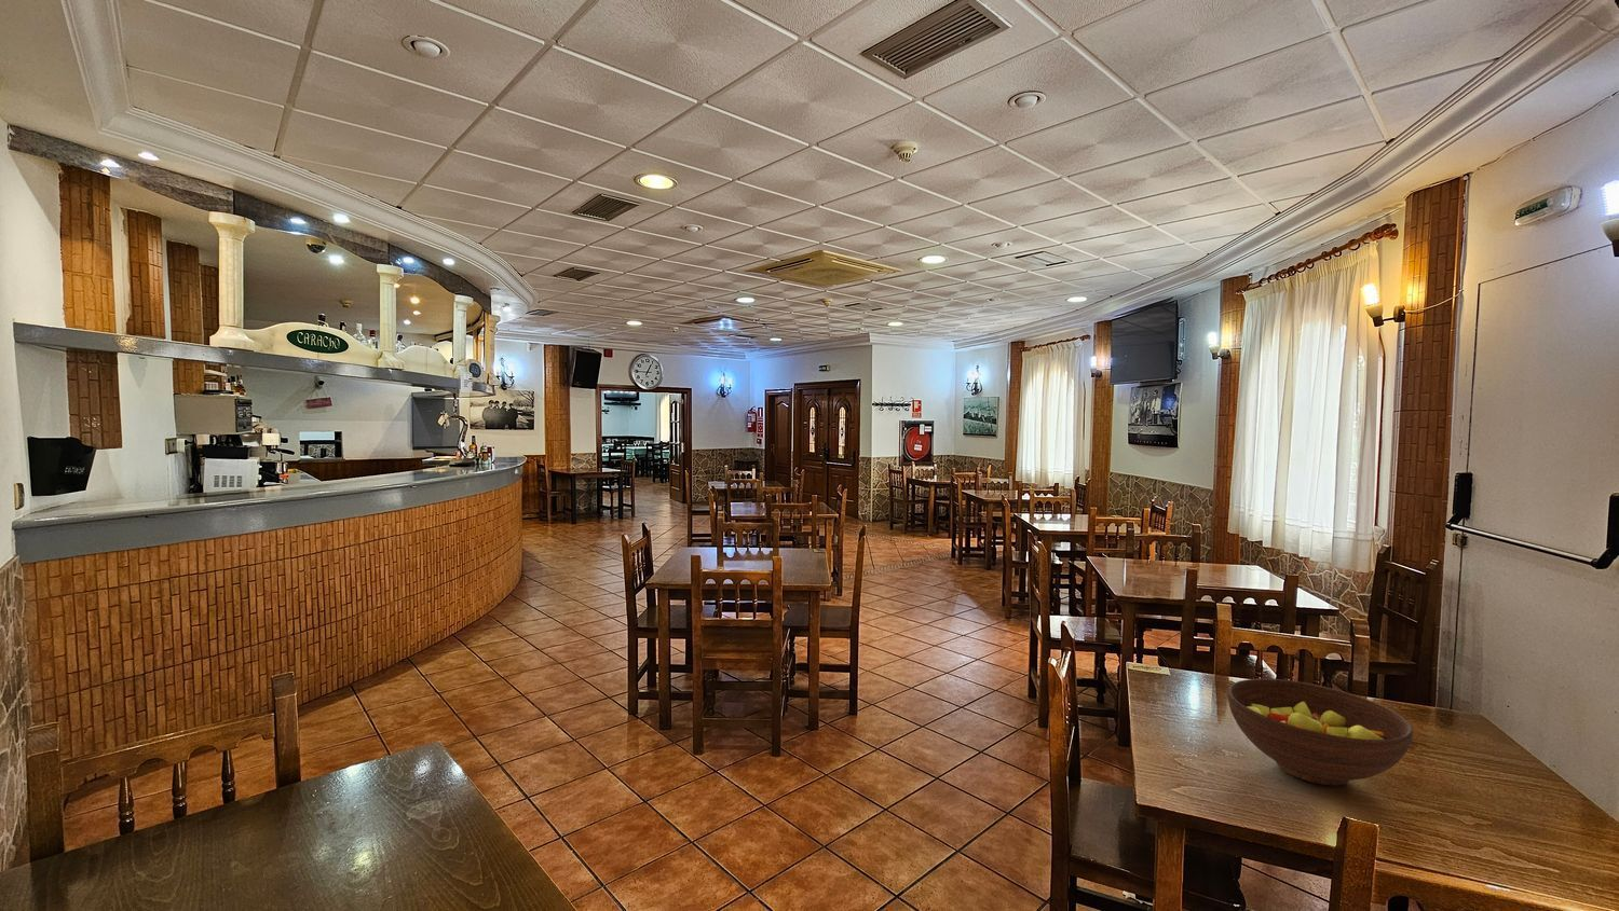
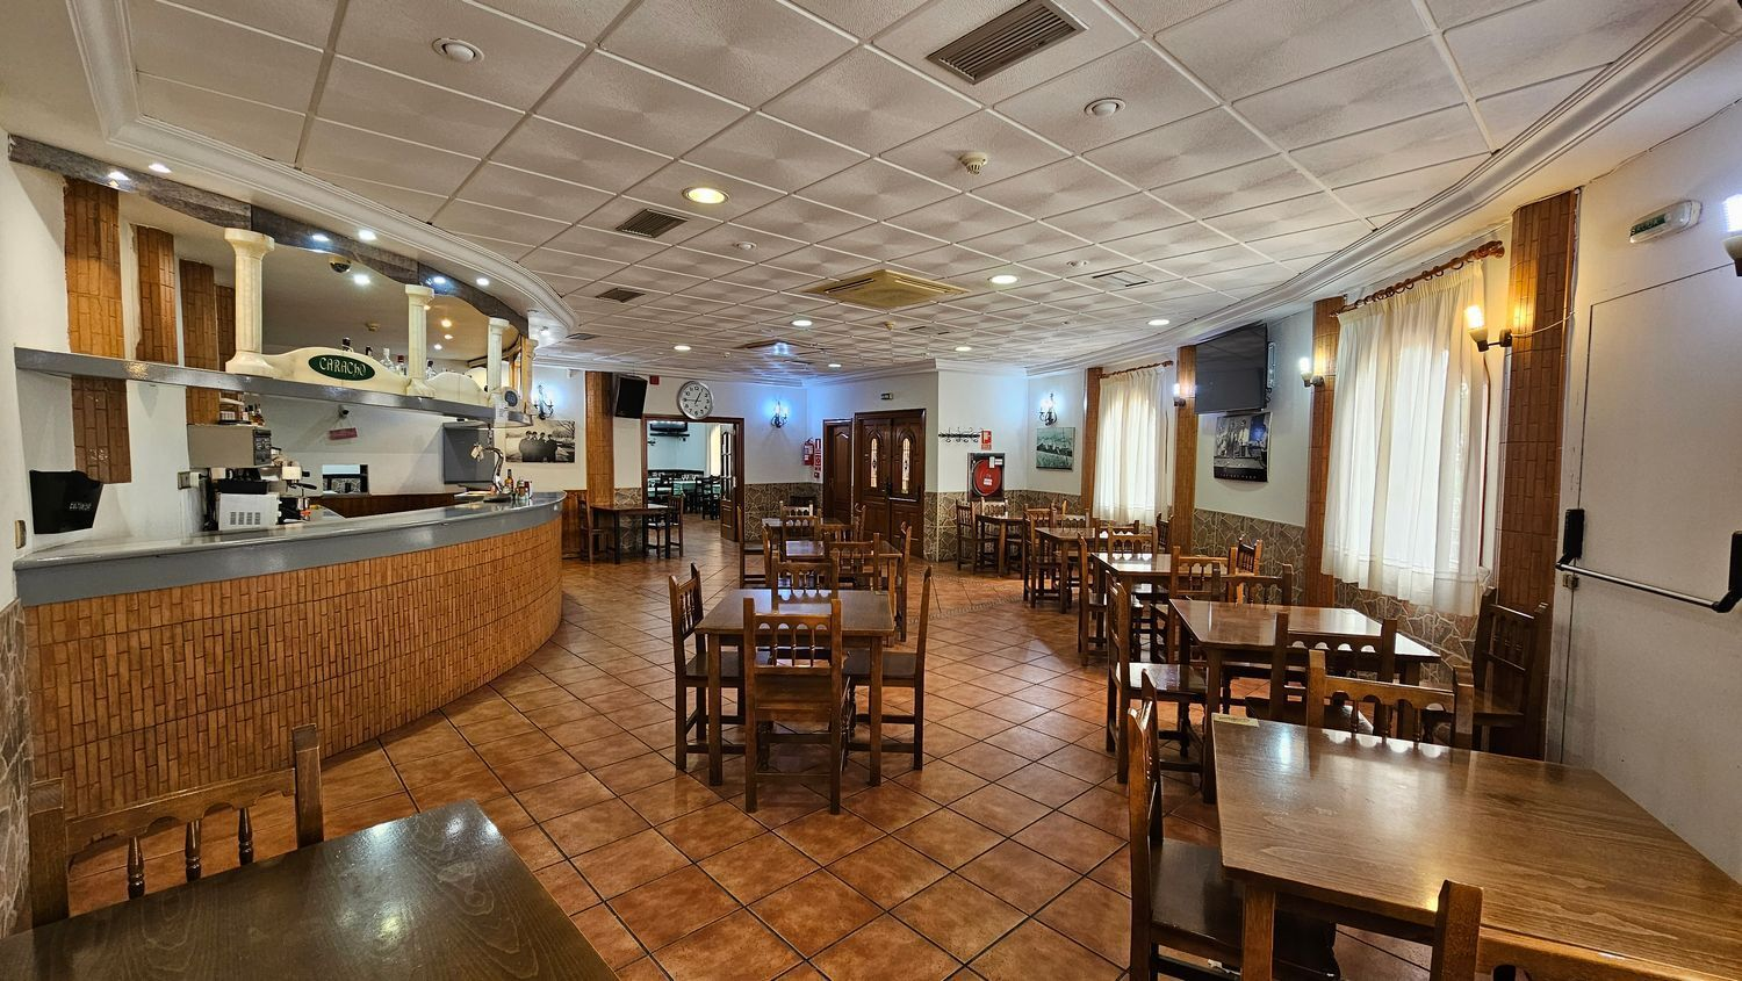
- fruit bowl [1226,678,1414,787]
